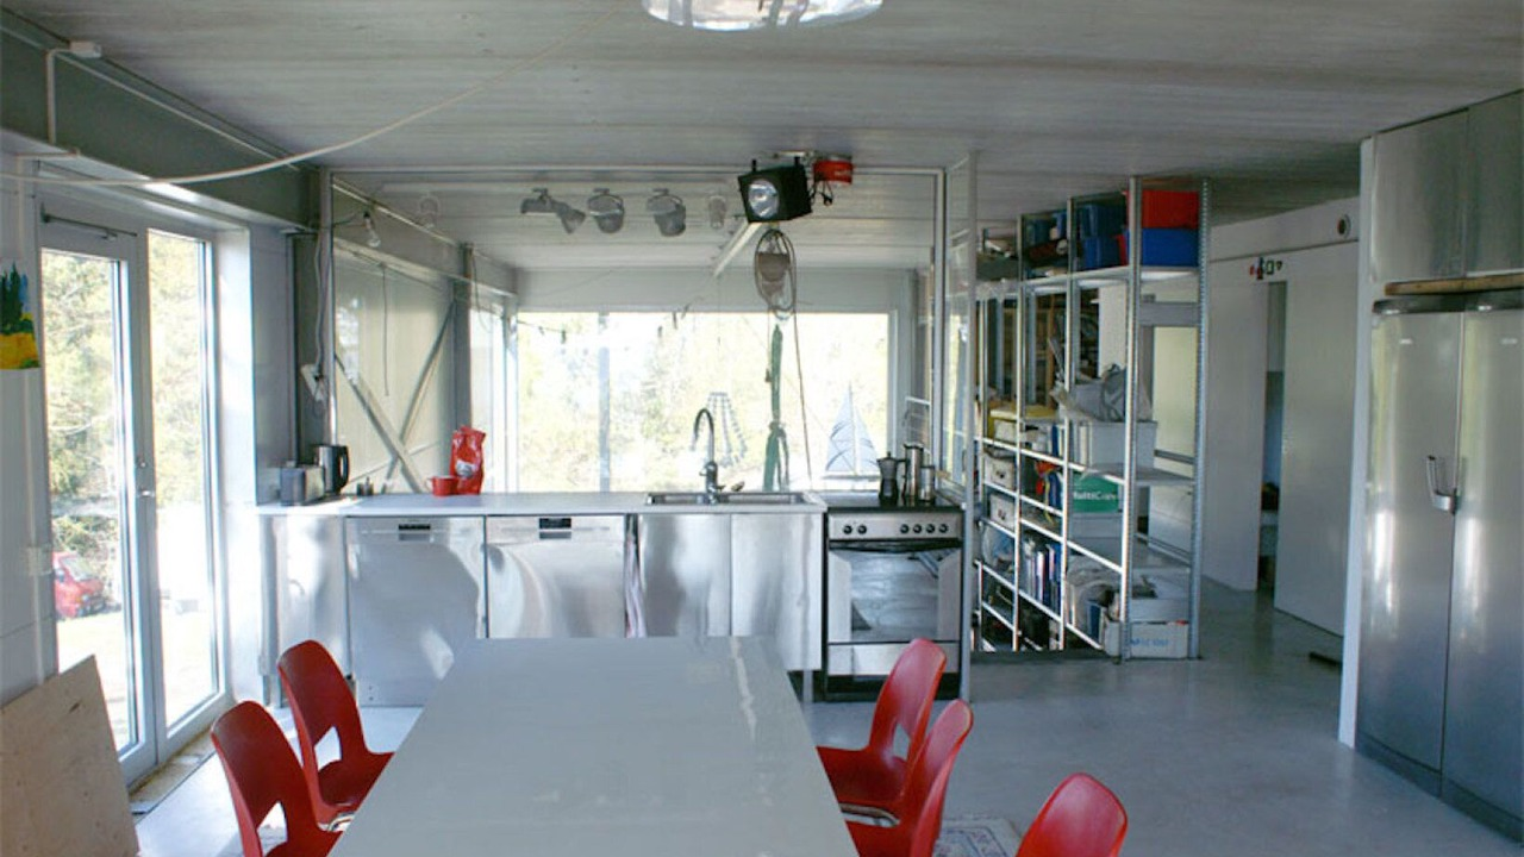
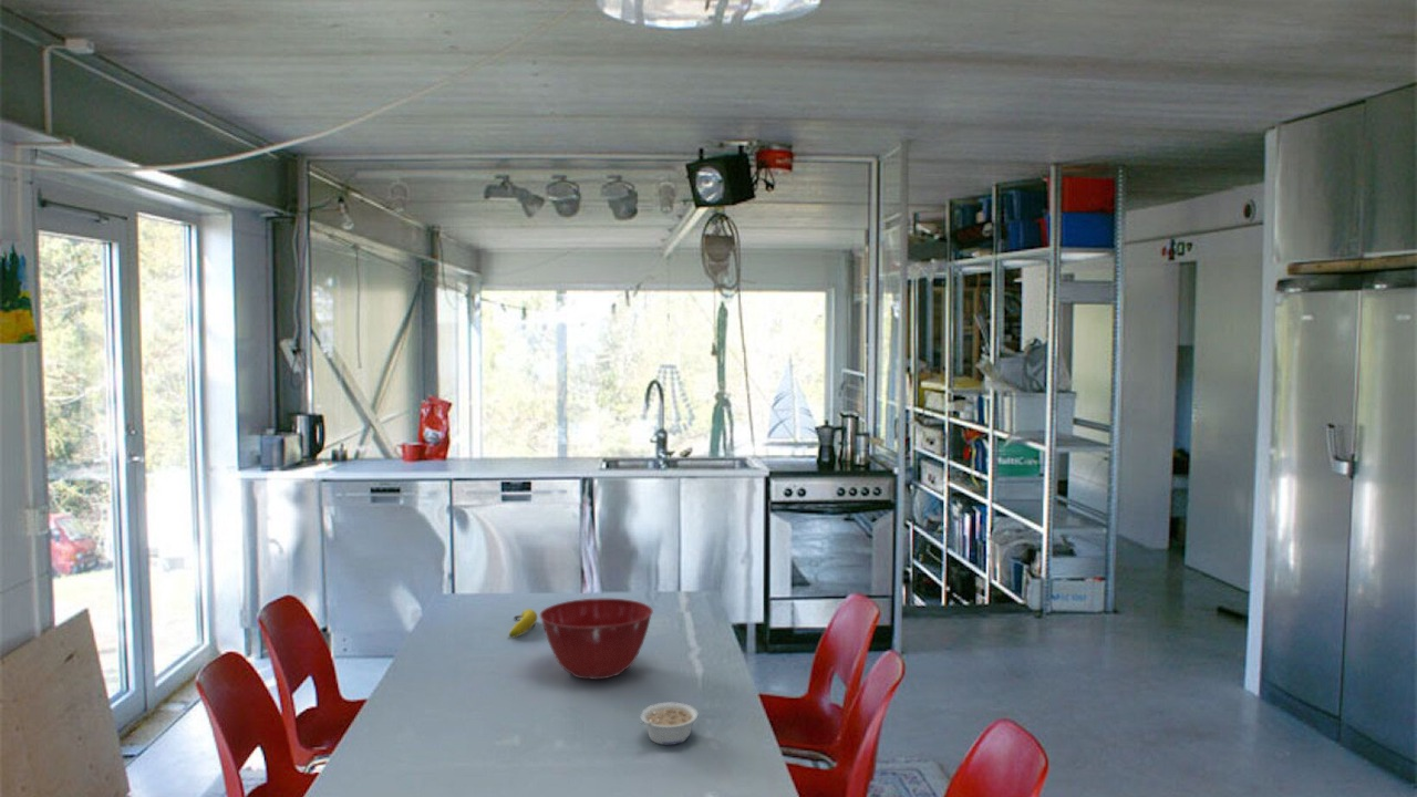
+ mixing bowl [539,598,654,681]
+ legume [639,701,700,746]
+ fruit [508,608,538,639]
